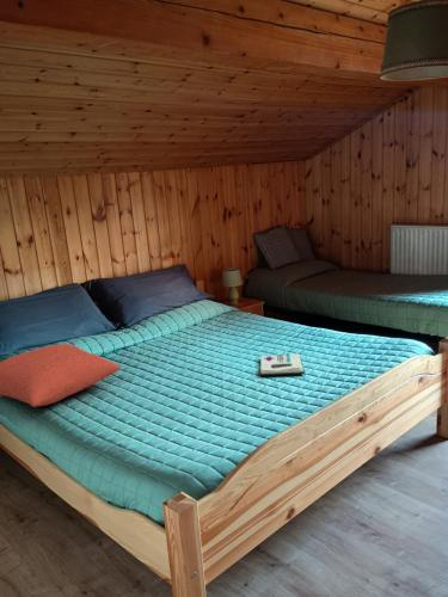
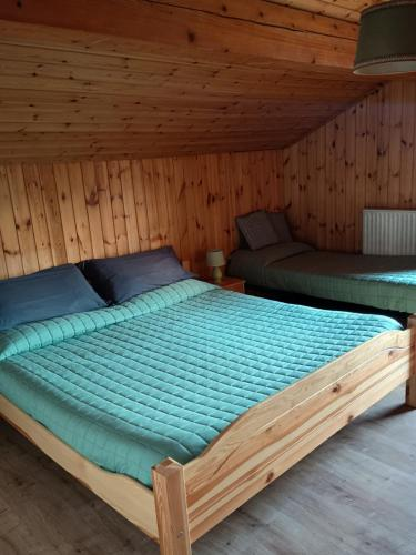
- book [259,352,306,376]
- cushion [0,343,122,408]
